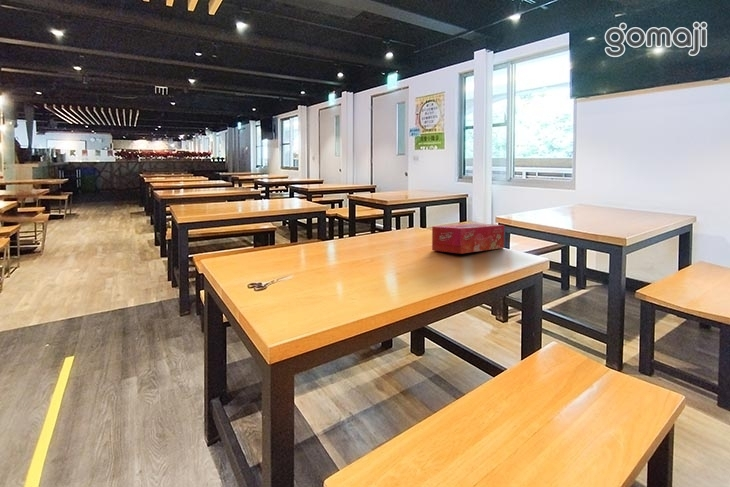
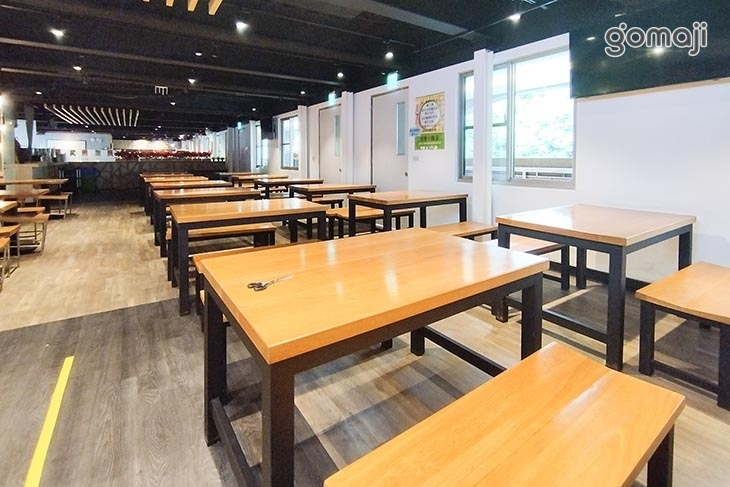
- tissue box [431,223,505,255]
